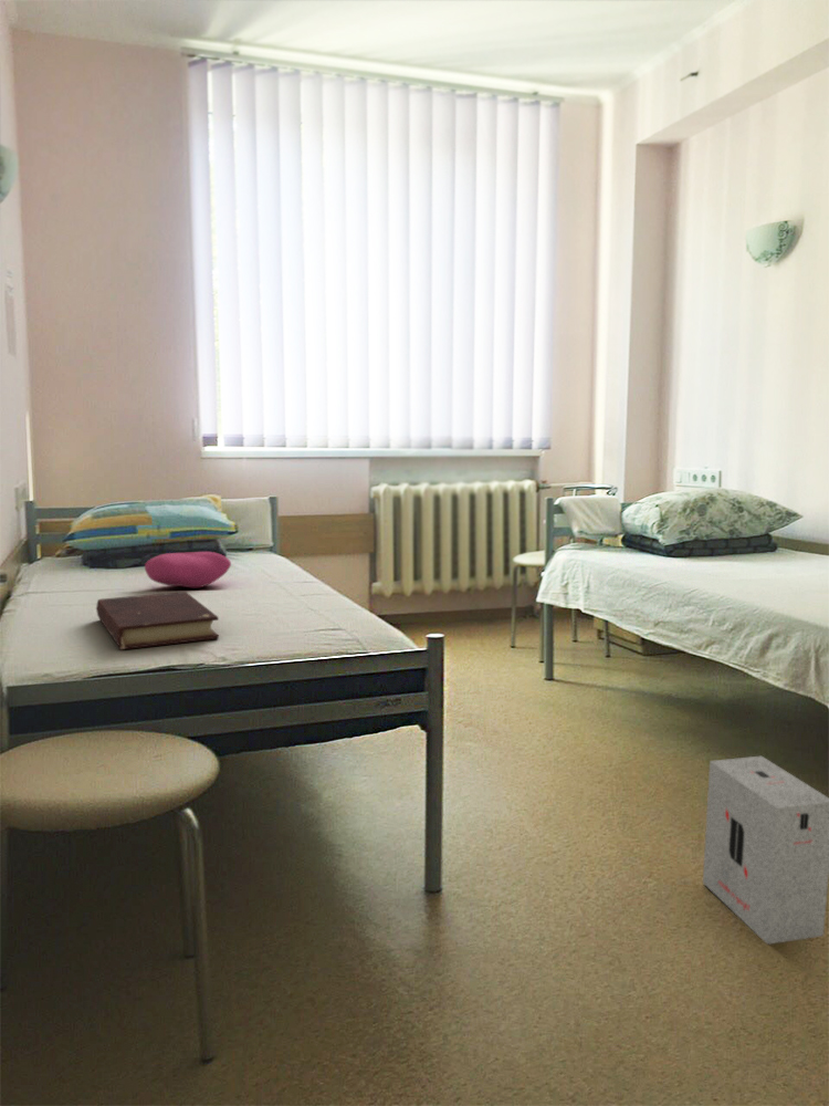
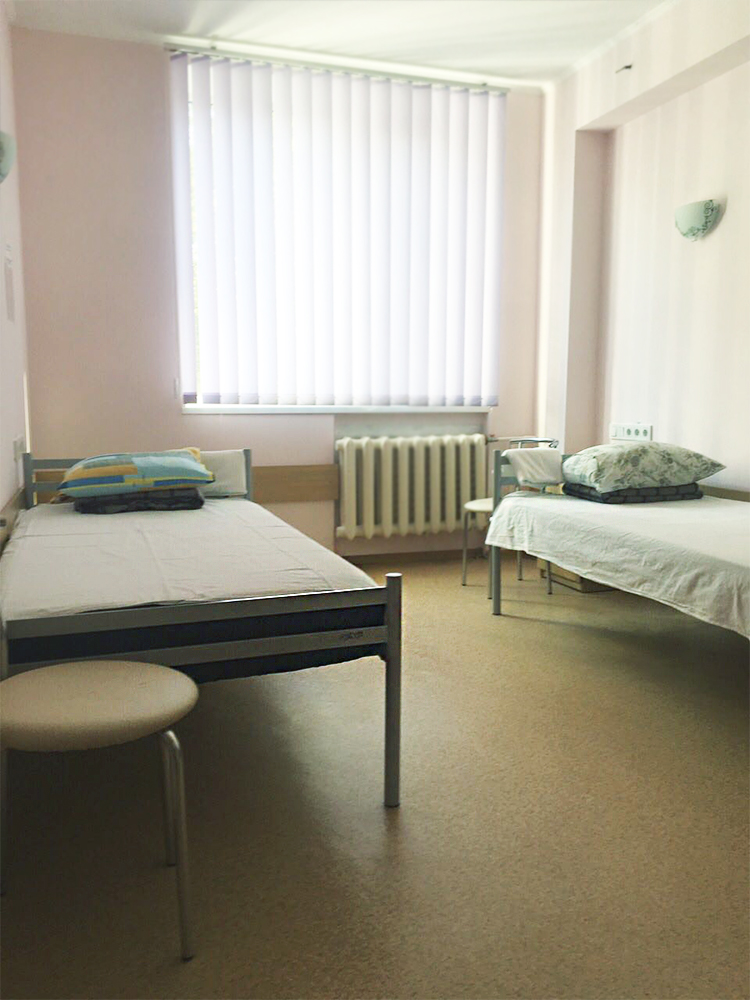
- cardboard box [702,755,829,946]
- book [95,591,220,650]
- cushion [144,551,232,588]
